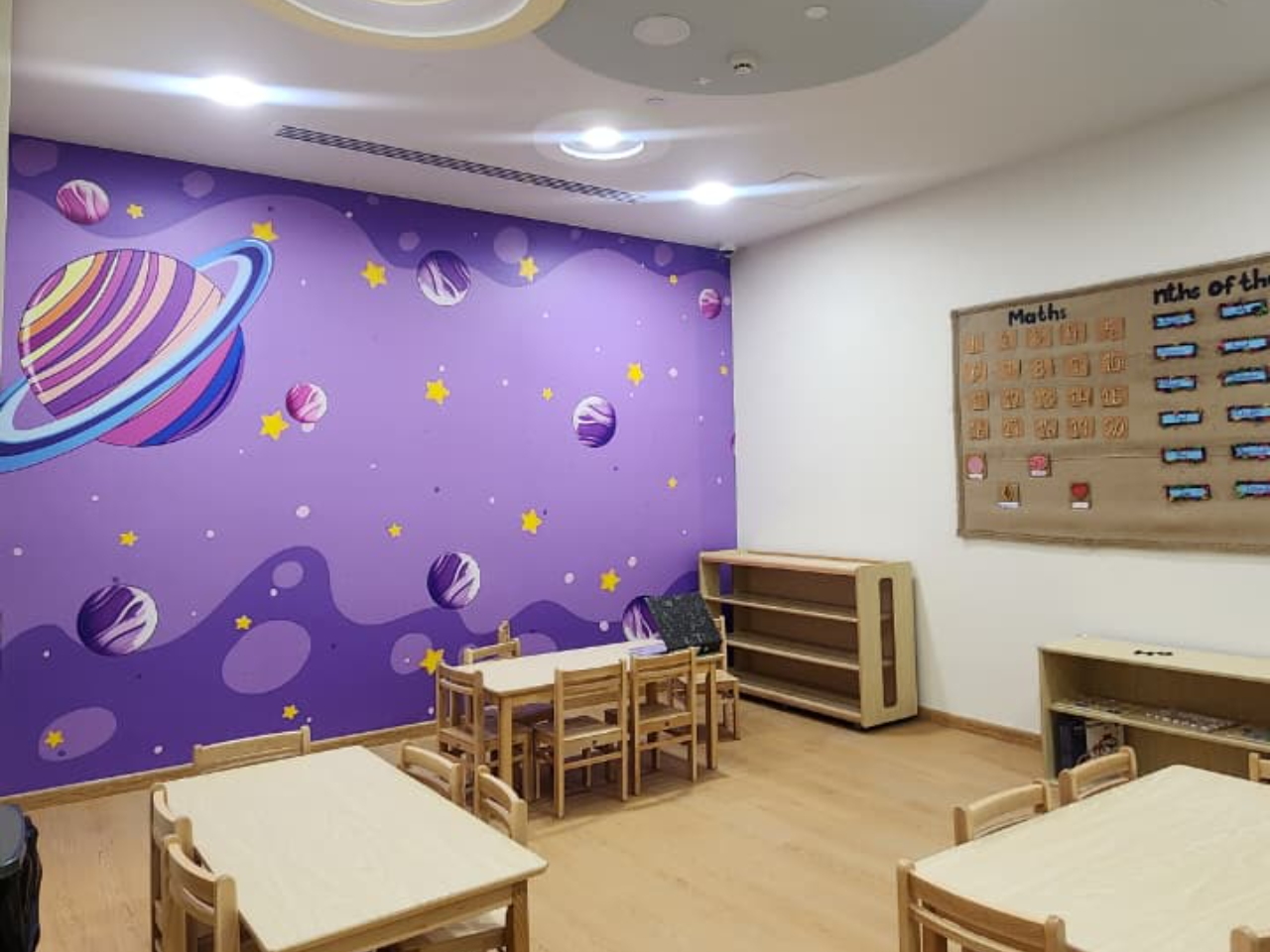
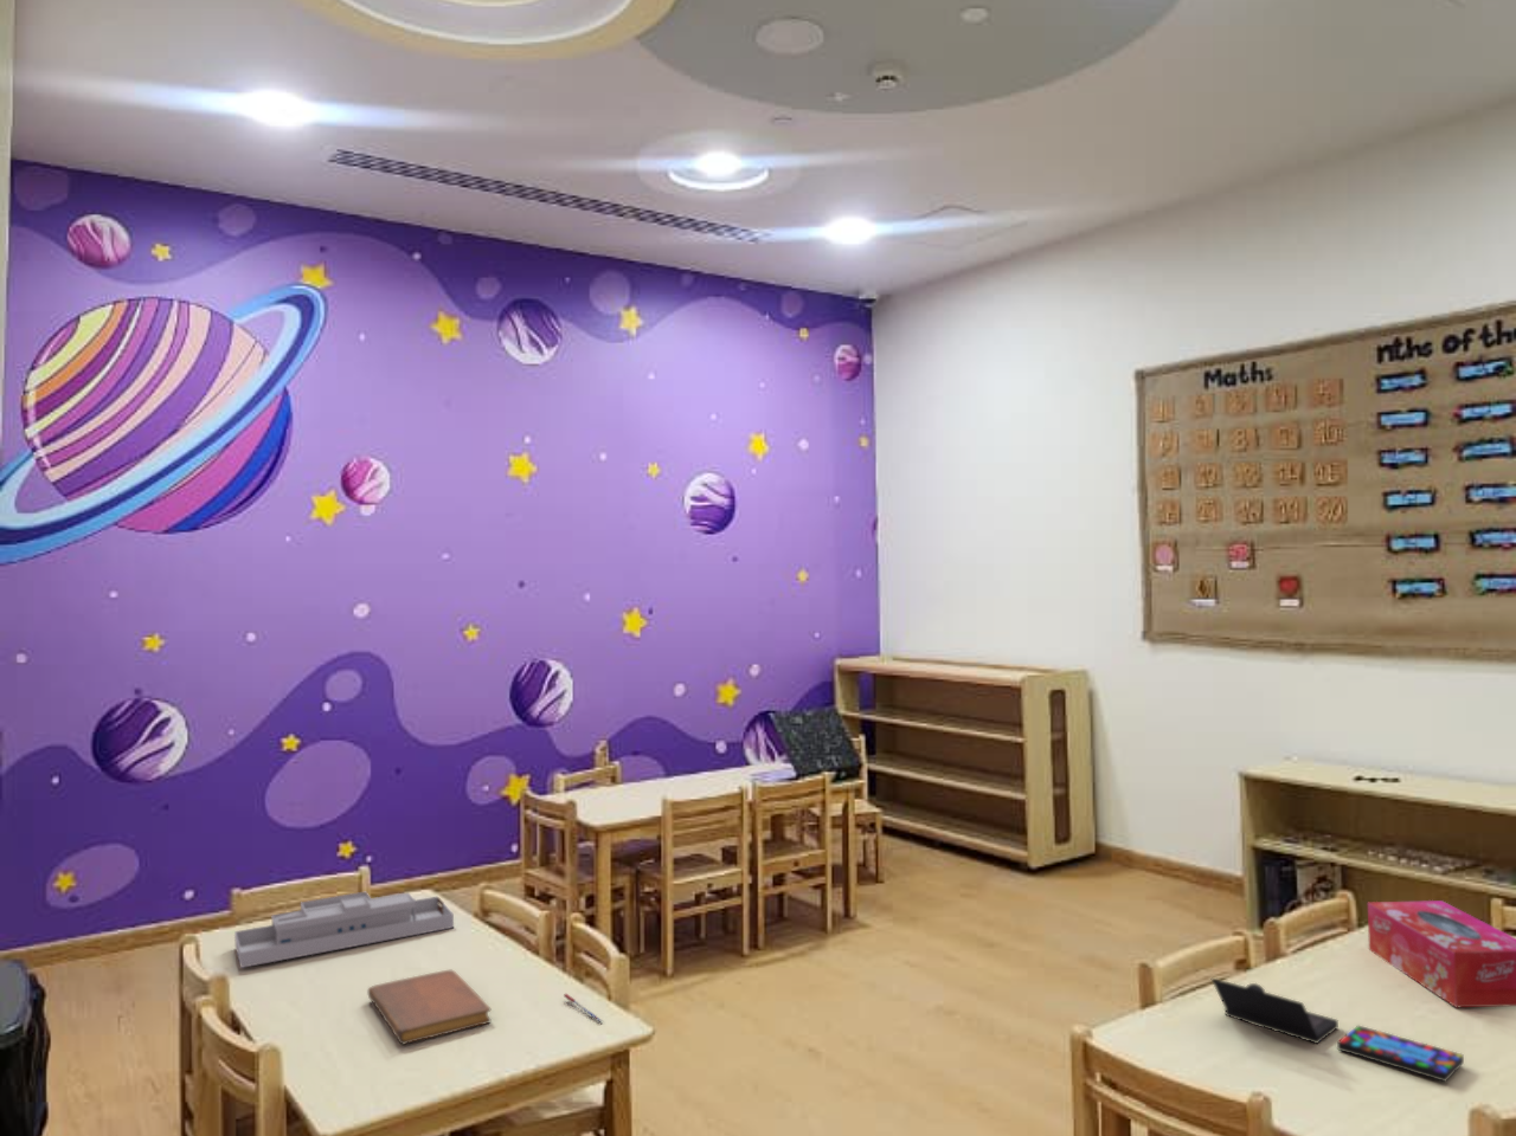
+ tissue box [1367,900,1516,1008]
+ notebook [368,969,492,1045]
+ desk organizer [233,891,455,969]
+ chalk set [1209,976,1465,1082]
+ pen [562,993,604,1024]
